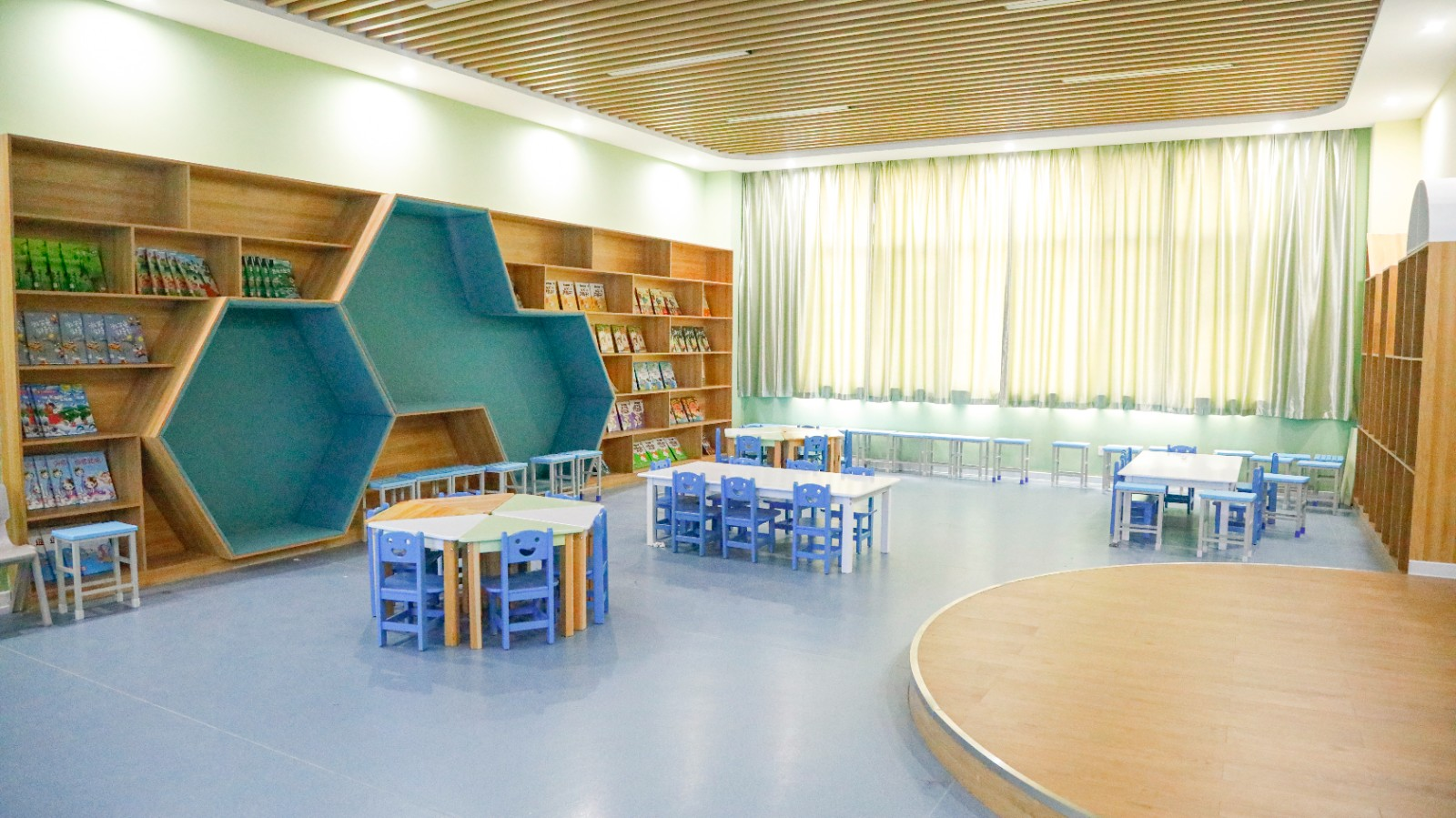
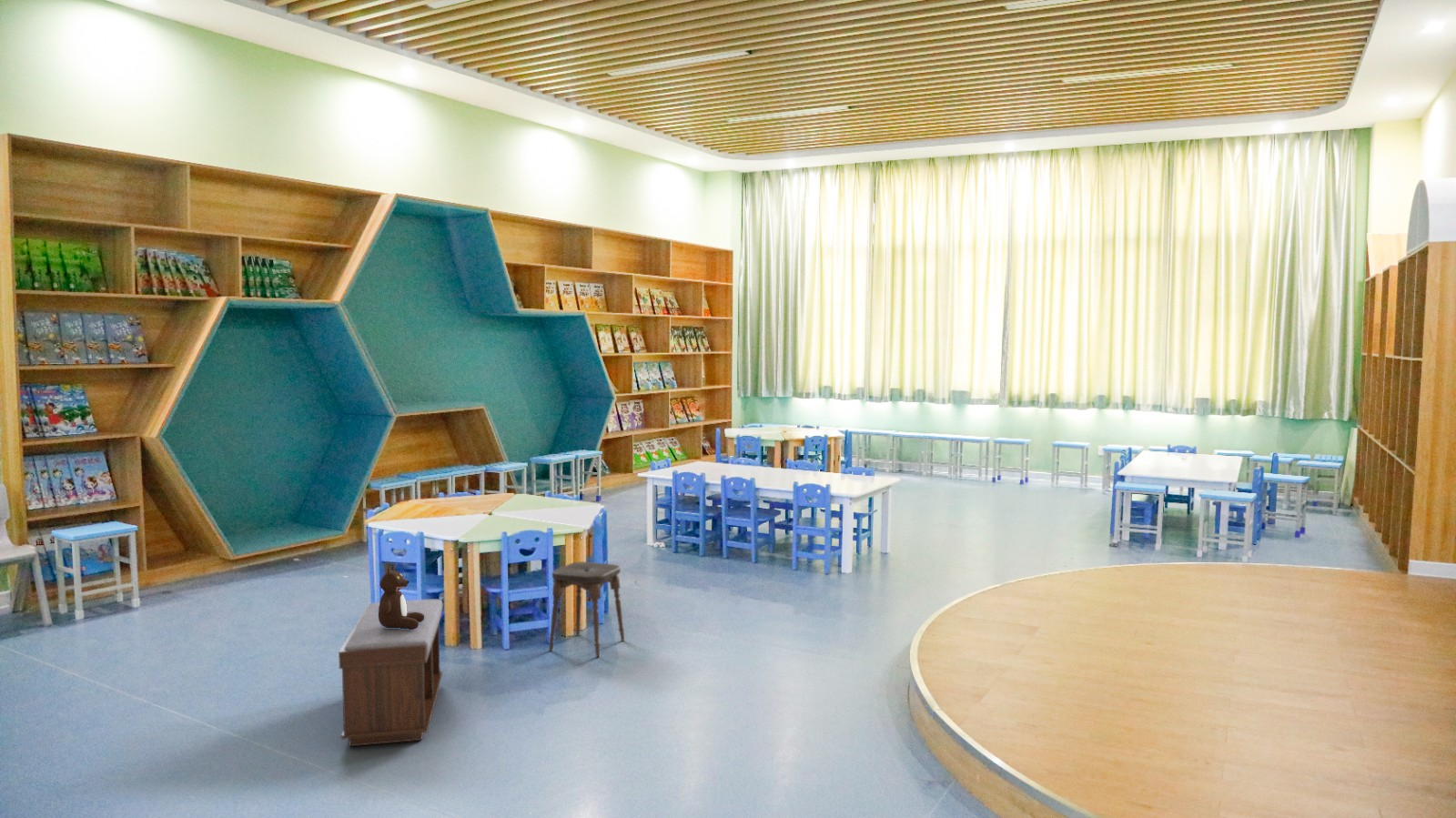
+ stool [548,560,625,659]
+ stuffed animal [378,562,425,630]
+ bench [338,599,444,747]
